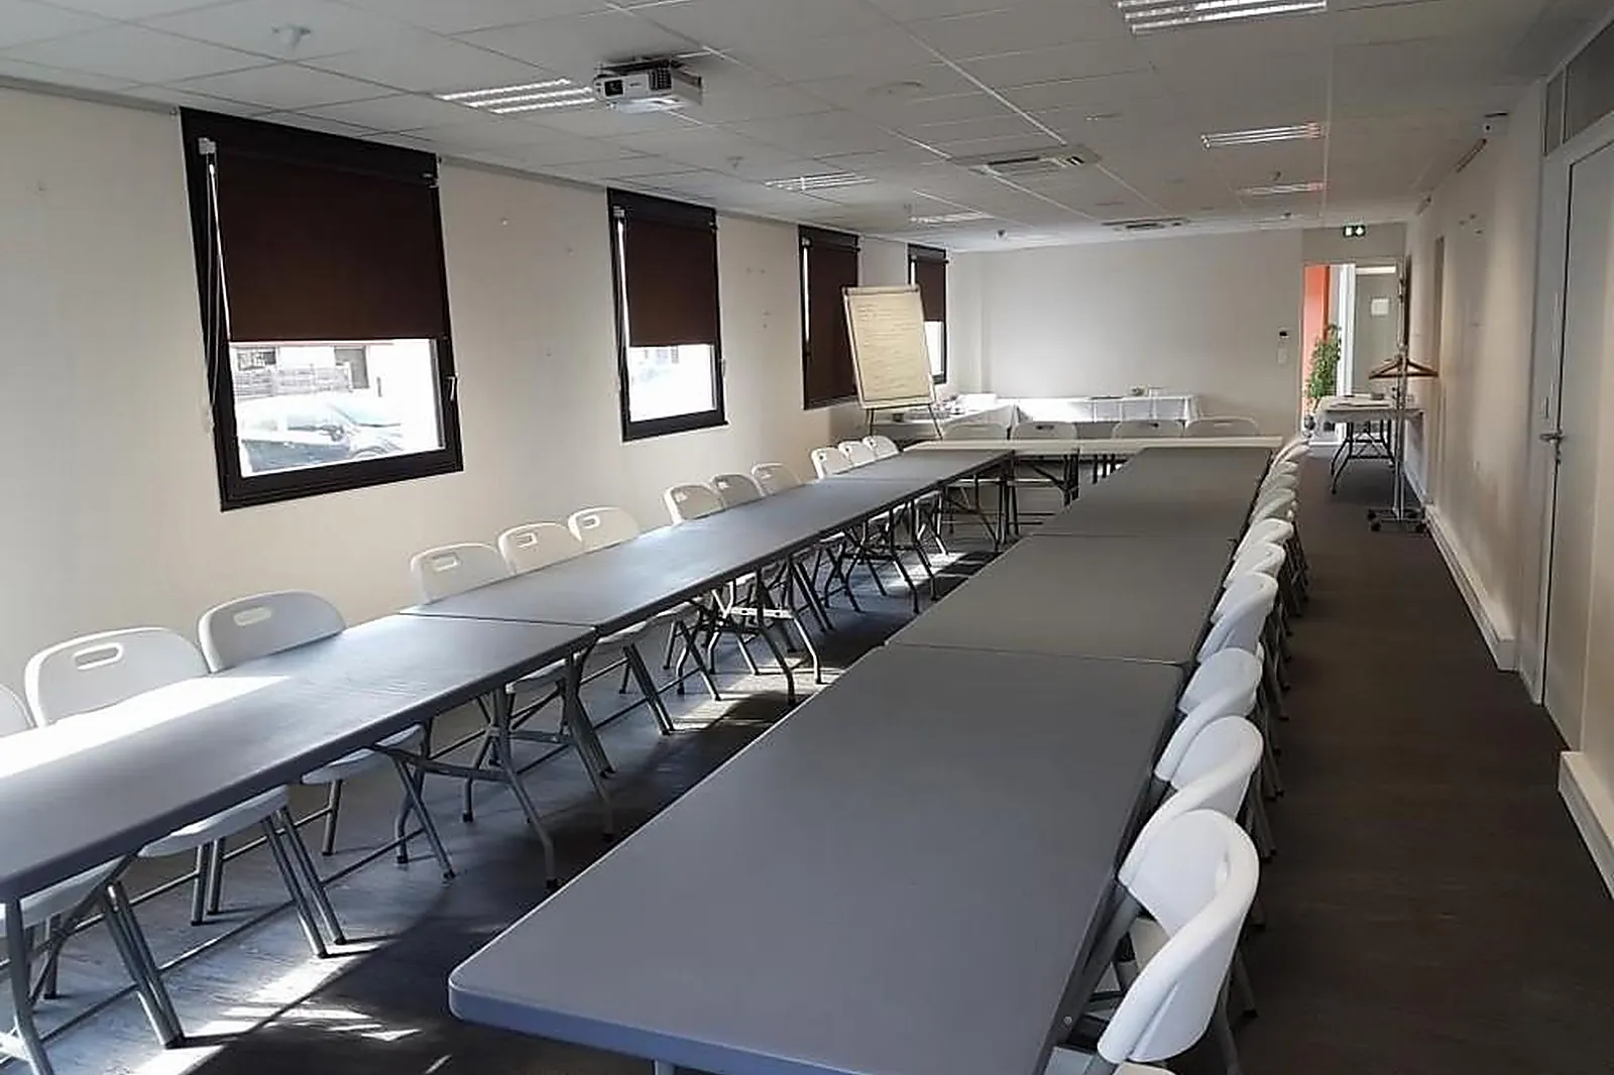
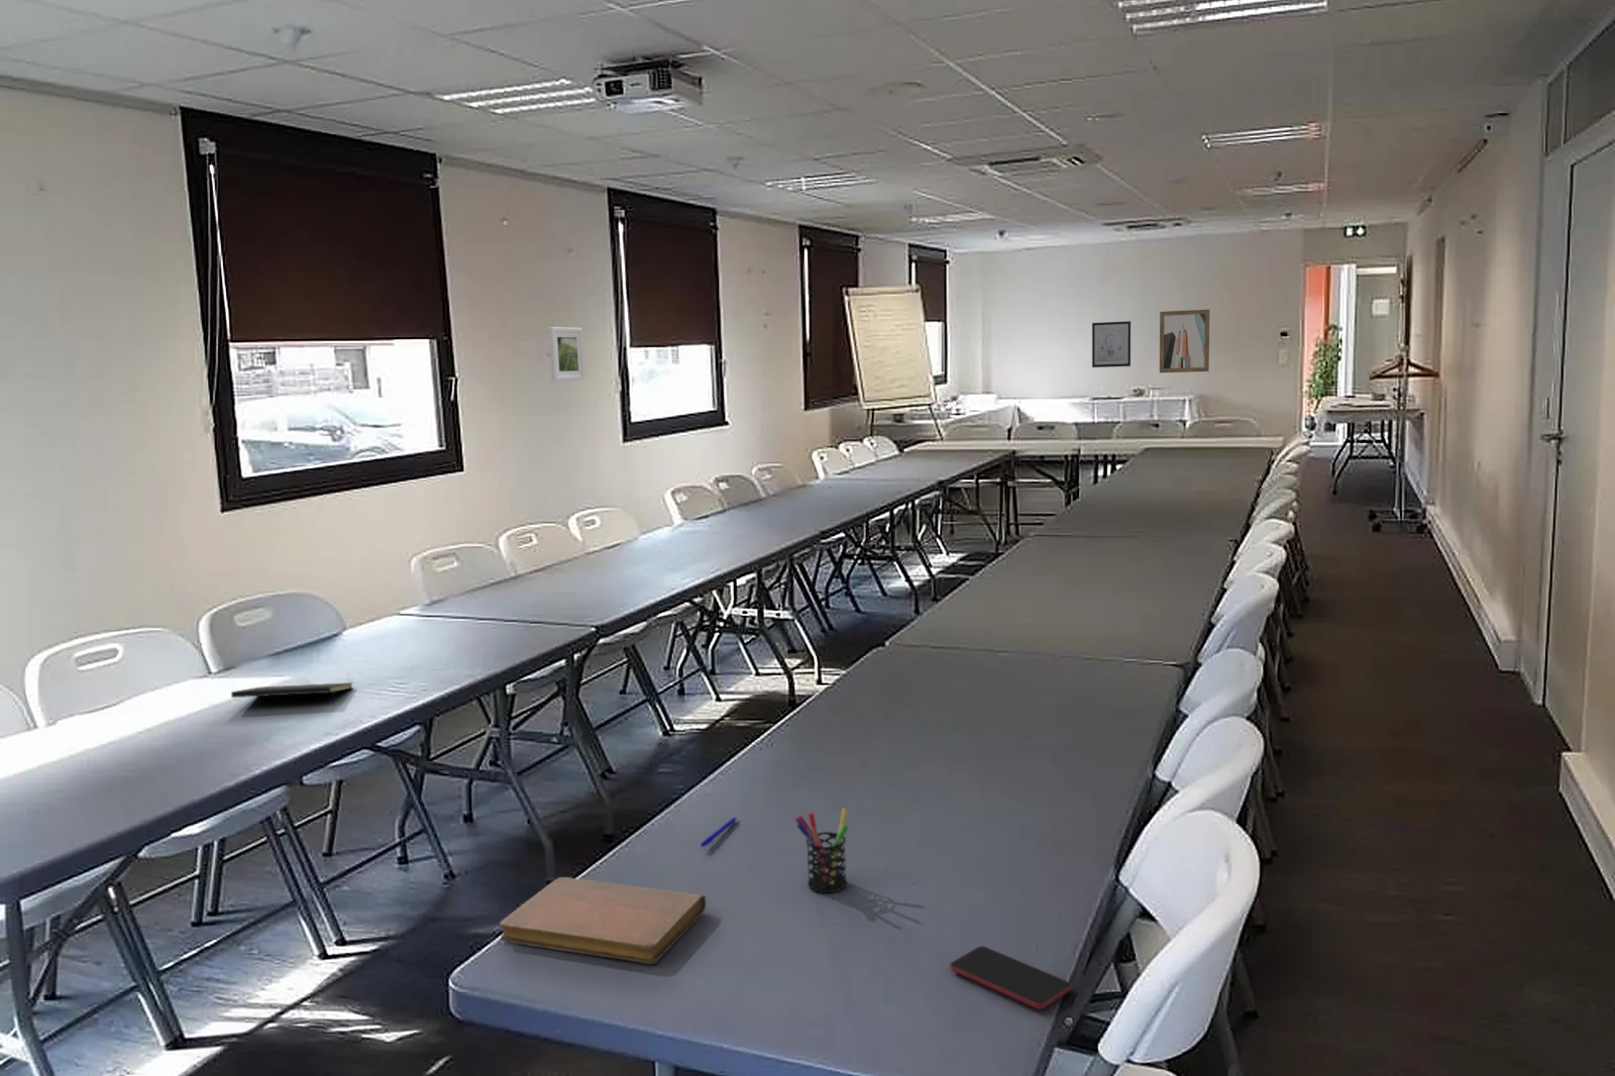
+ notebook [498,877,706,966]
+ pen holder [794,807,849,893]
+ wall art [1159,309,1210,373]
+ pen [700,817,737,848]
+ wall art [1091,319,1131,369]
+ smartphone [949,945,1073,1010]
+ notepad [231,681,354,706]
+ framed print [548,325,586,383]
